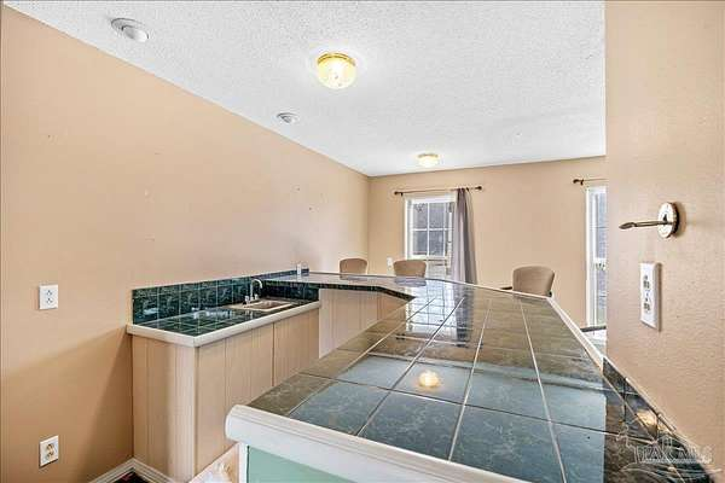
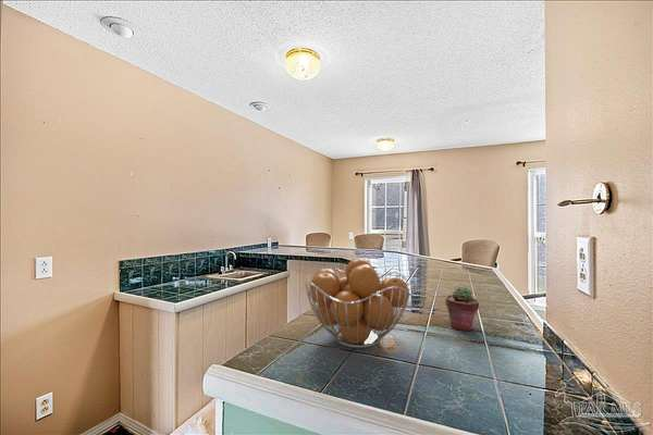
+ potted succulent [445,286,480,332]
+ fruit basket [304,258,412,349]
